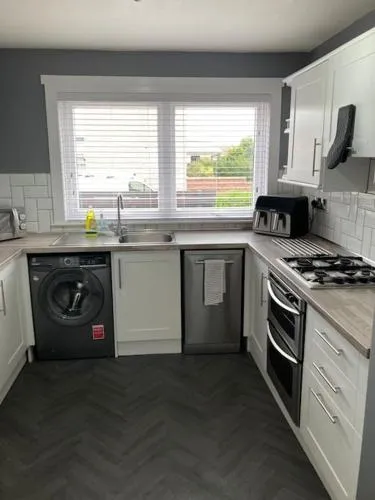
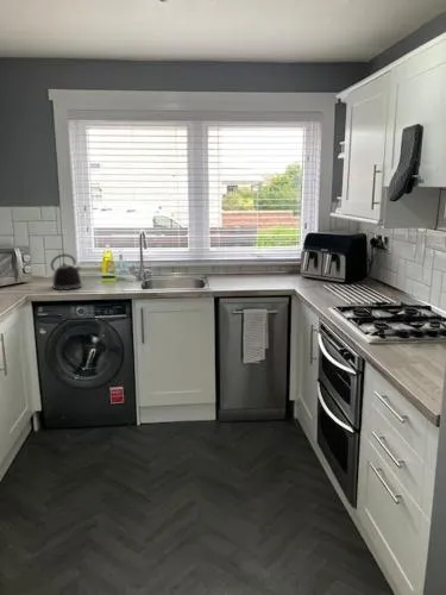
+ kettle [50,252,83,292]
